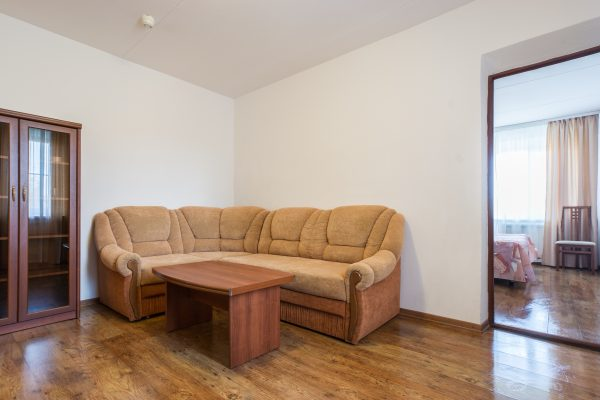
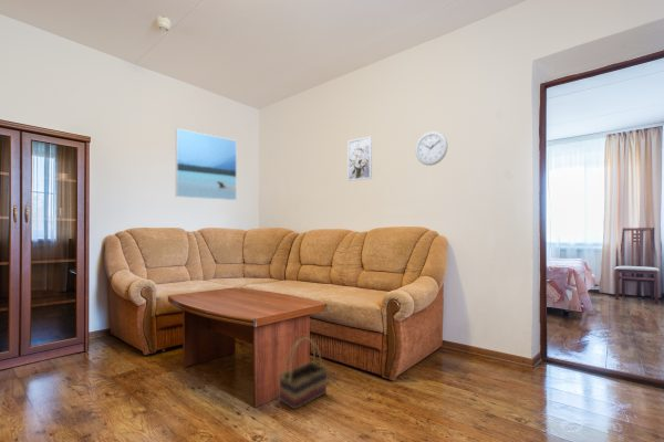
+ basket [278,337,329,411]
+ wall clock [415,130,448,167]
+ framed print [175,127,238,201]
+ wall art [346,135,373,182]
